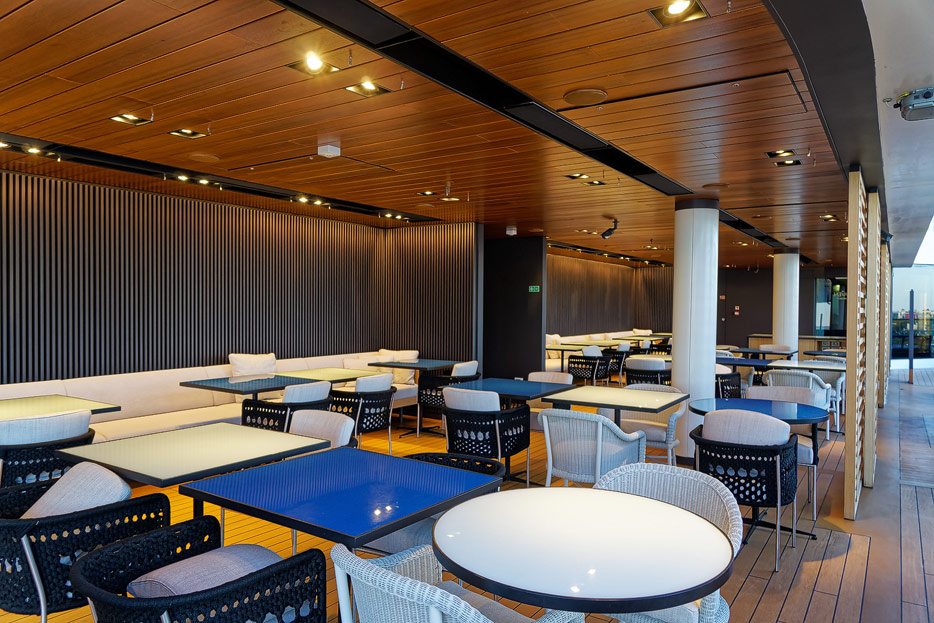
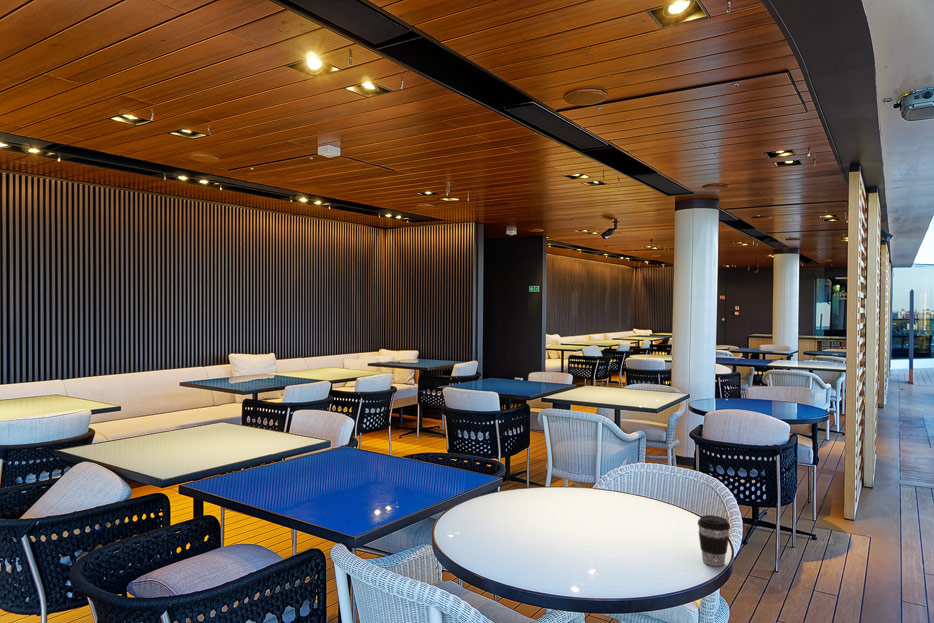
+ coffee cup [697,514,731,567]
